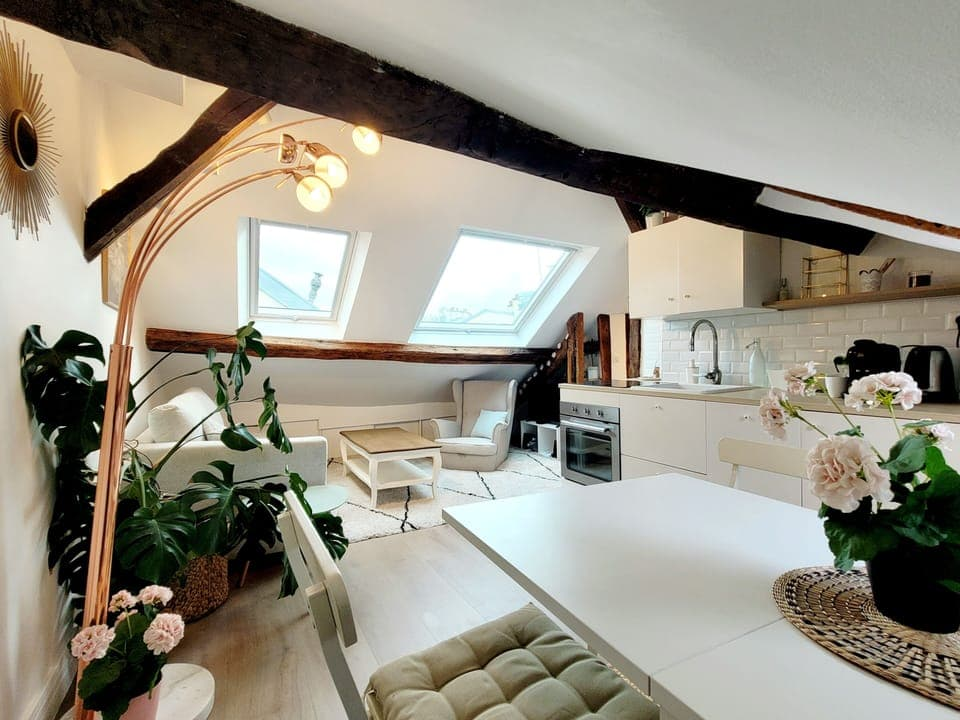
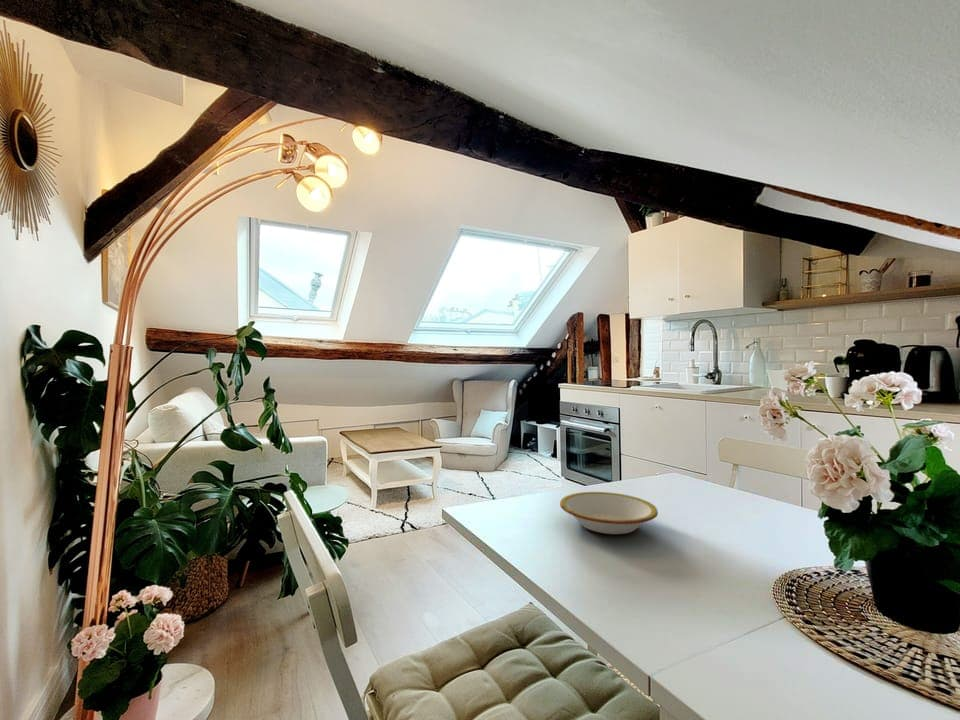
+ bowl [559,491,659,536]
